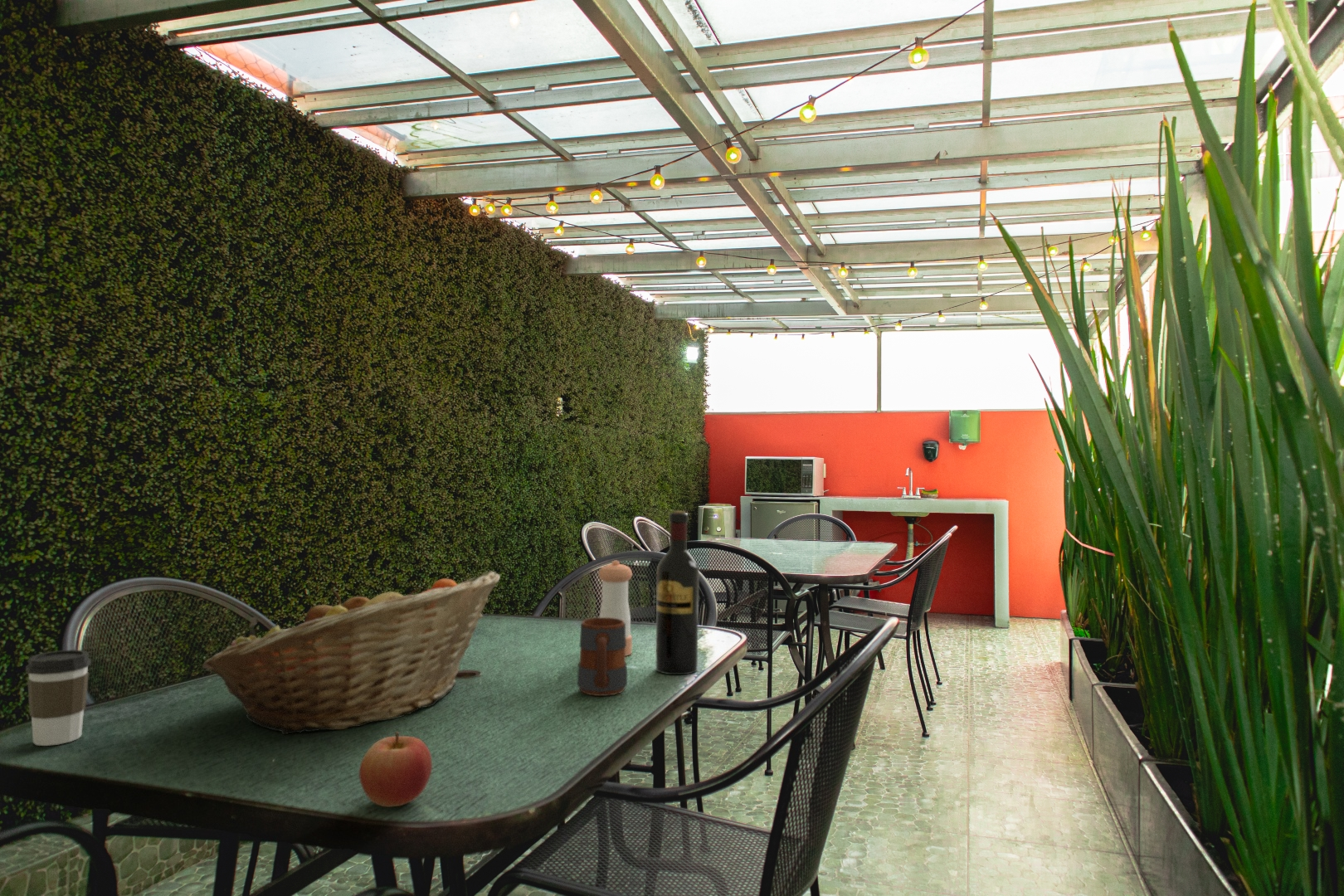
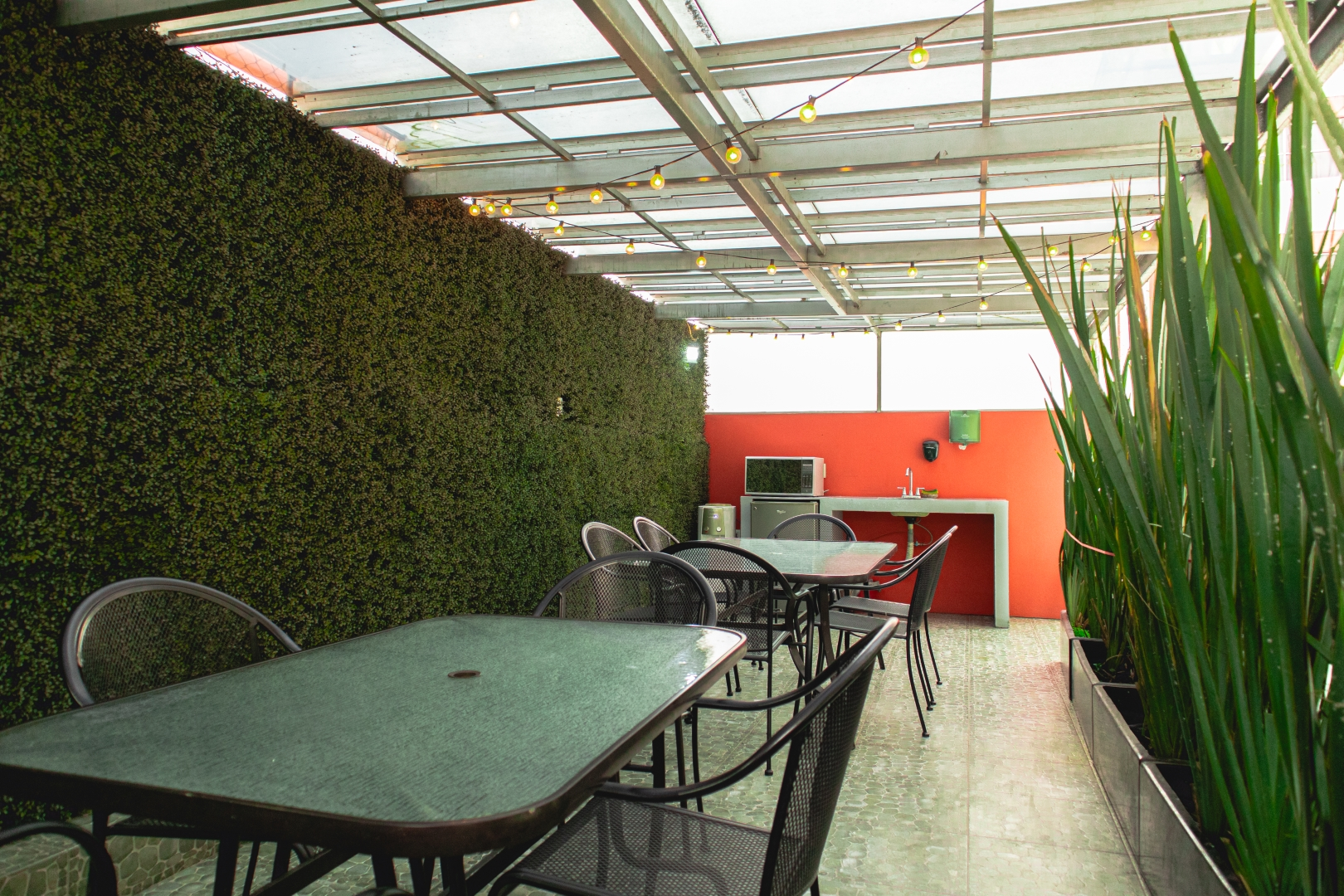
- wine bottle [655,510,699,675]
- coffee cup [25,649,92,747]
- pepper shaker [597,560,633,657]
- mug [577,617,628,697]
- fruit basket [202,570,501,735]
- apple [358,731,433,808]
